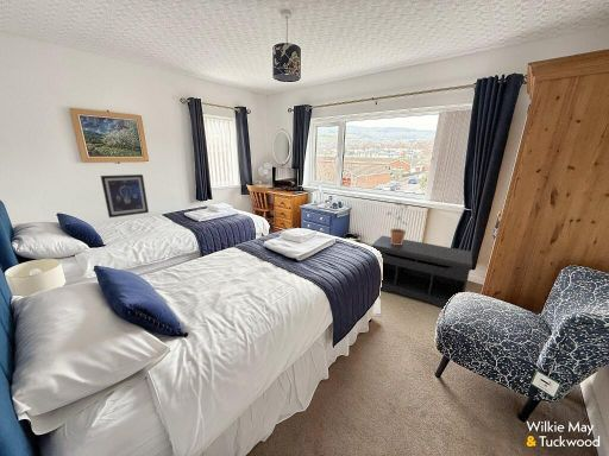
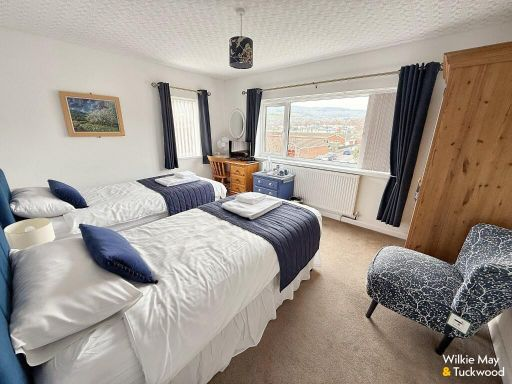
- bench [370,235,473,310]
- wall art [100,173,150,218]
- potted plant [385,201,409,245]
